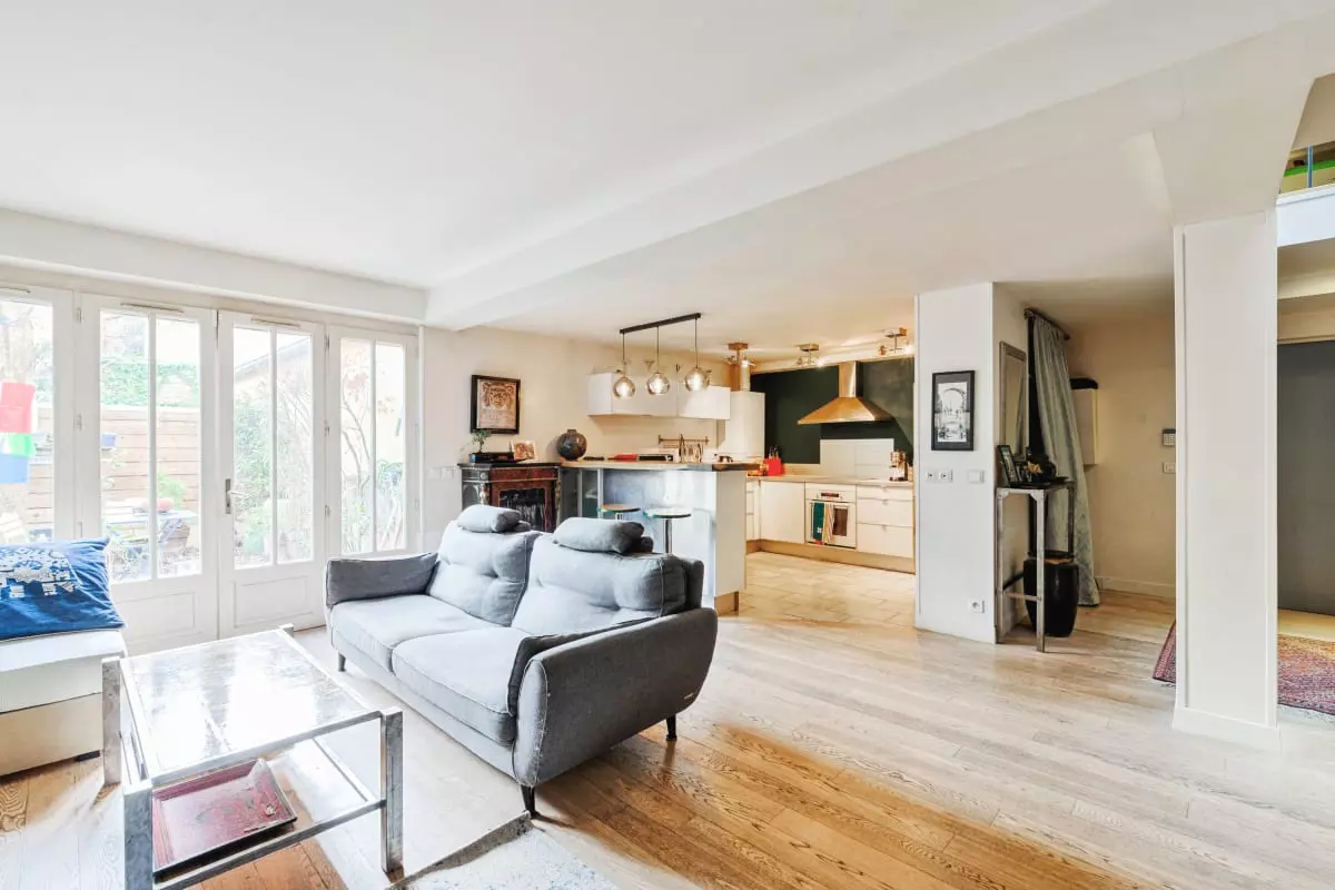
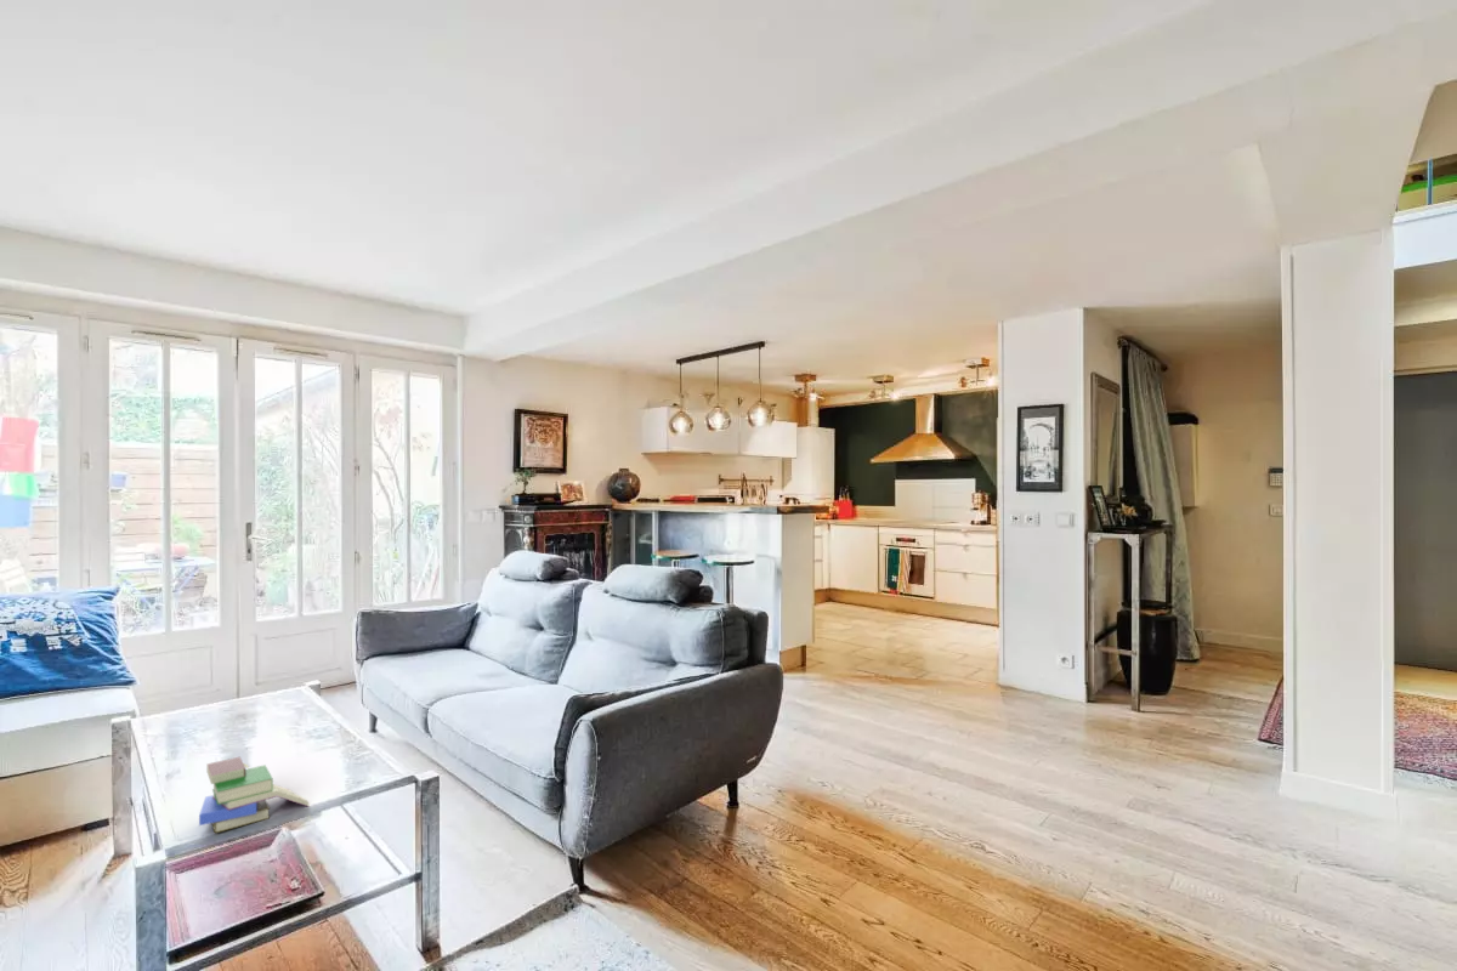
+ book [198,756,311,834]
